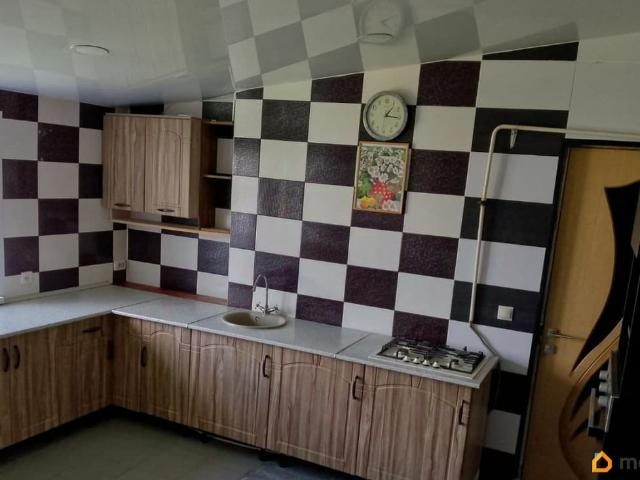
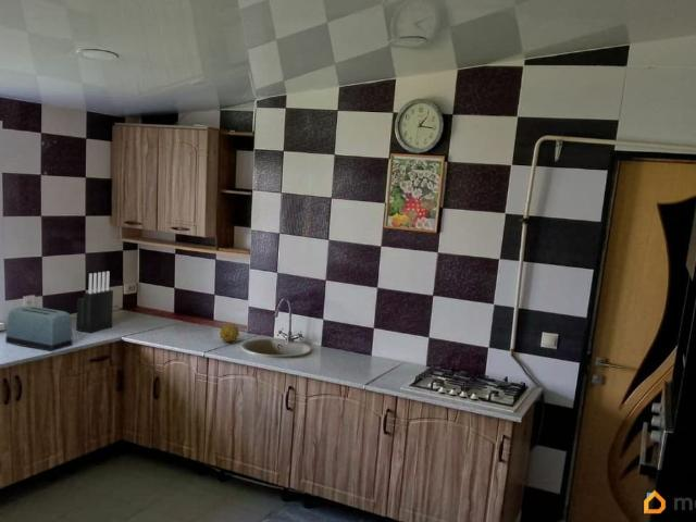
+ toaster [4,304,74,352]
+ fruit [219,321,240,344]
+ knife block [75,271,114,334]
